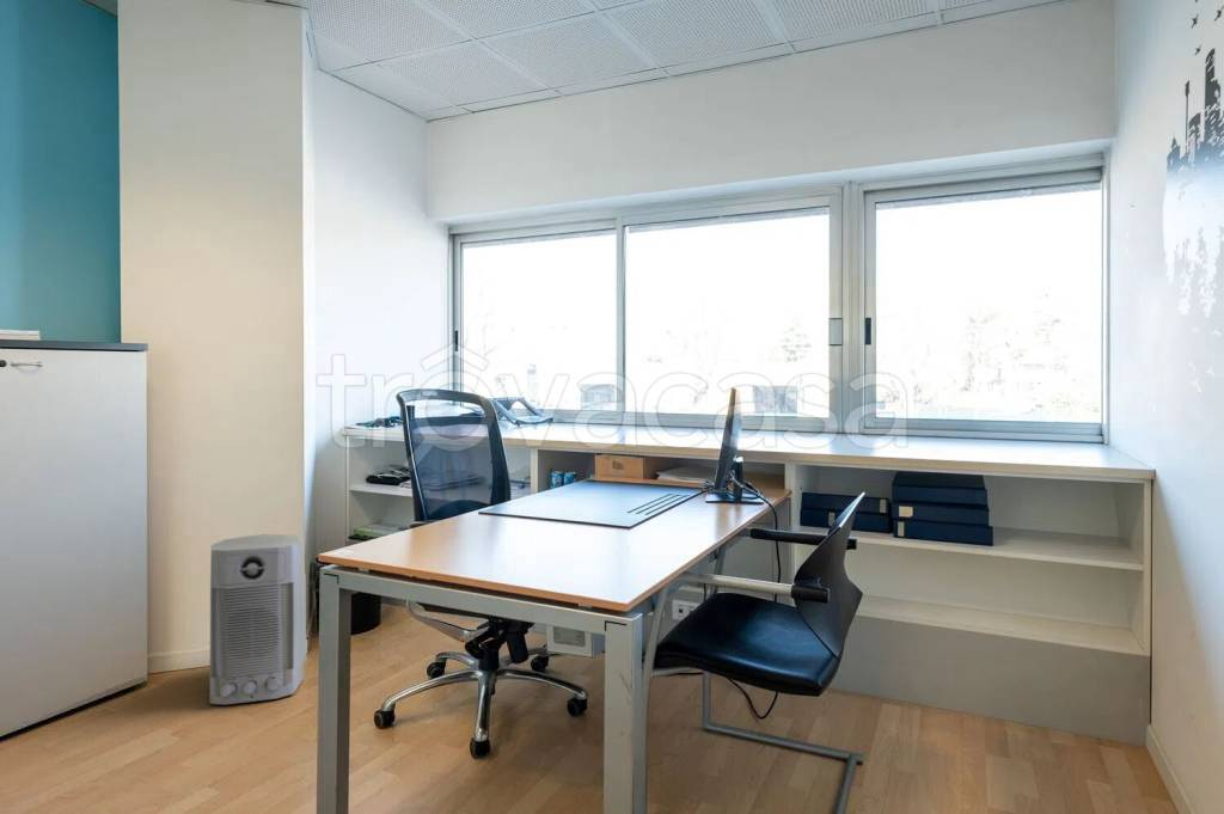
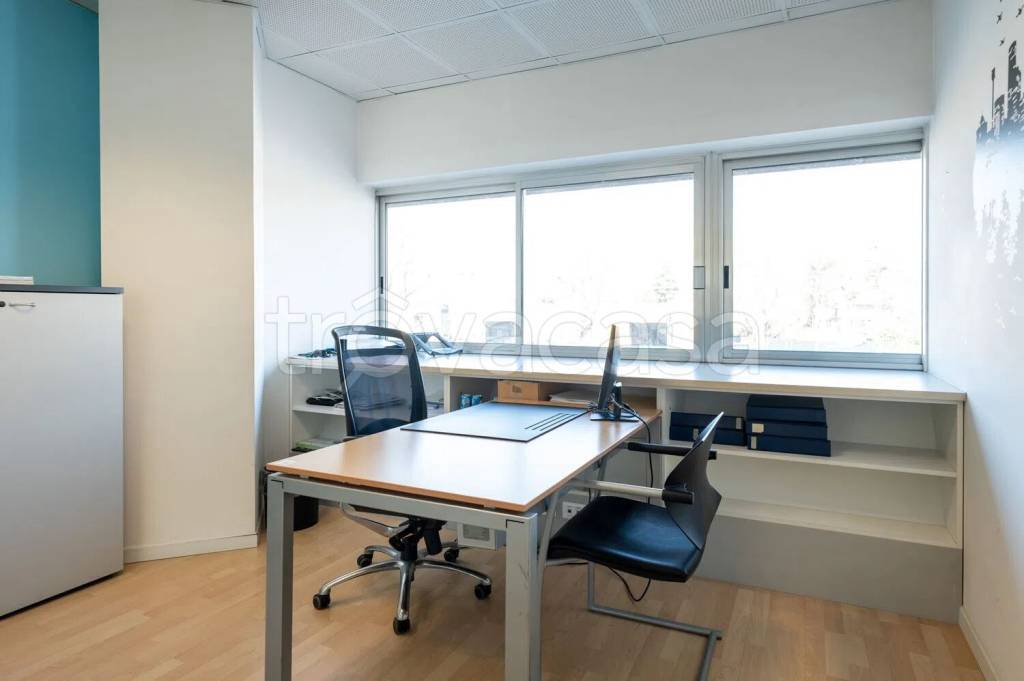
- air purifier [208,533,307,705]
